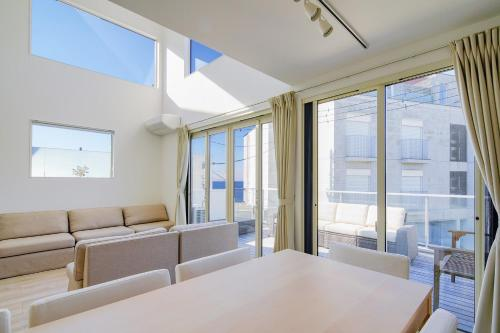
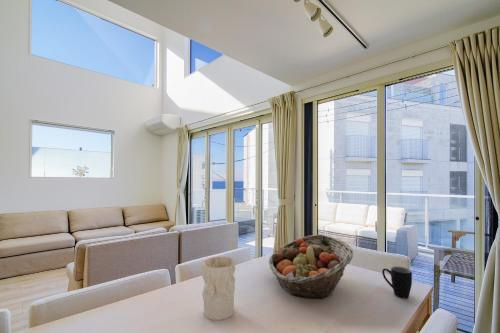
+ mug [381,266,413,299]
+ fruit basket [268,234,354,301]
+ vase [199,256,236,321]
